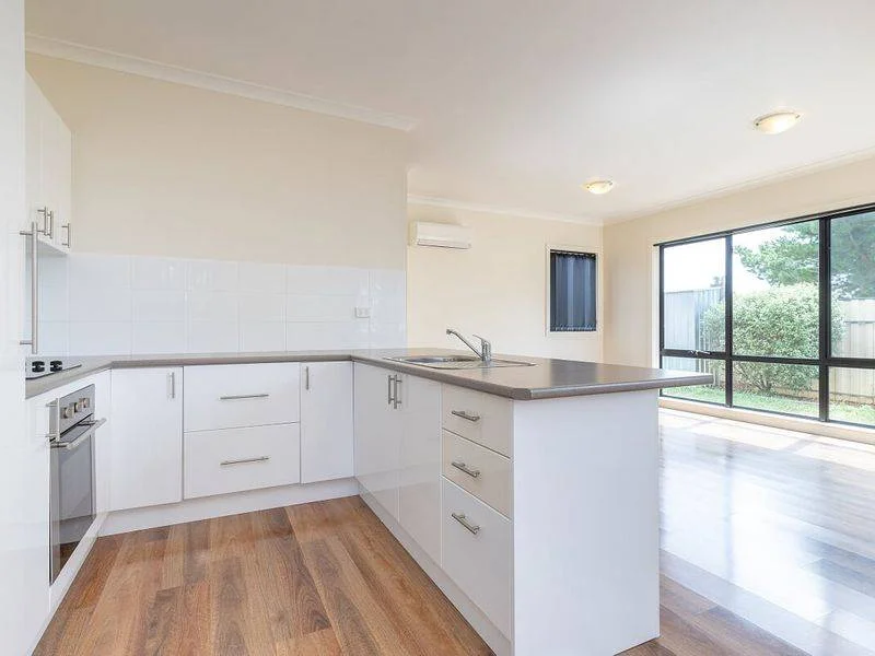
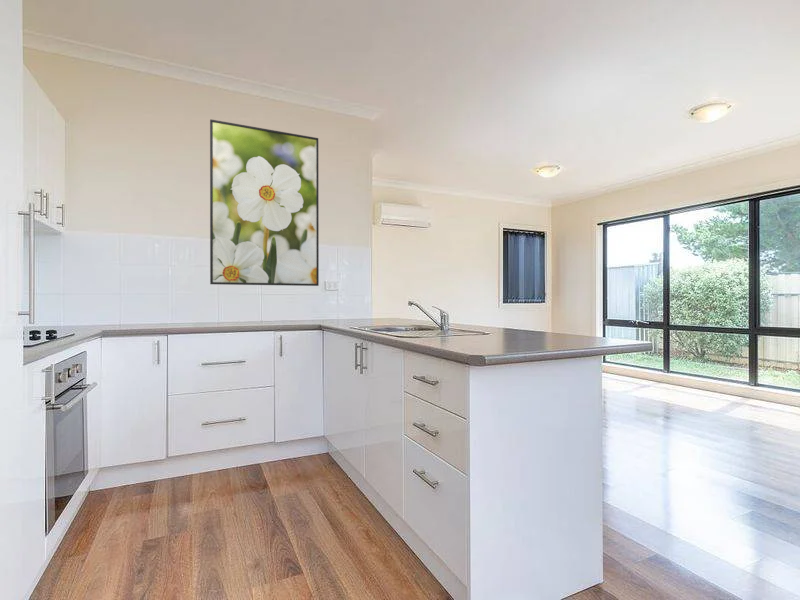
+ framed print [209,118,320,287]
